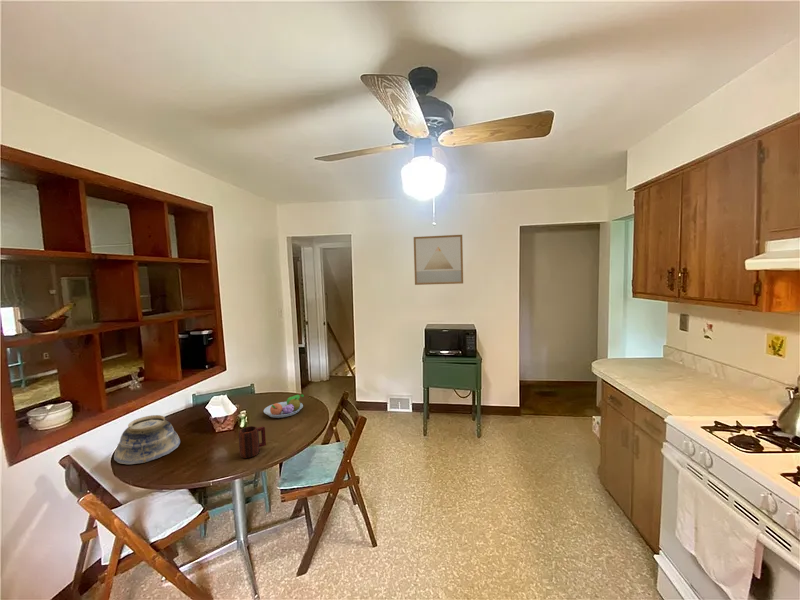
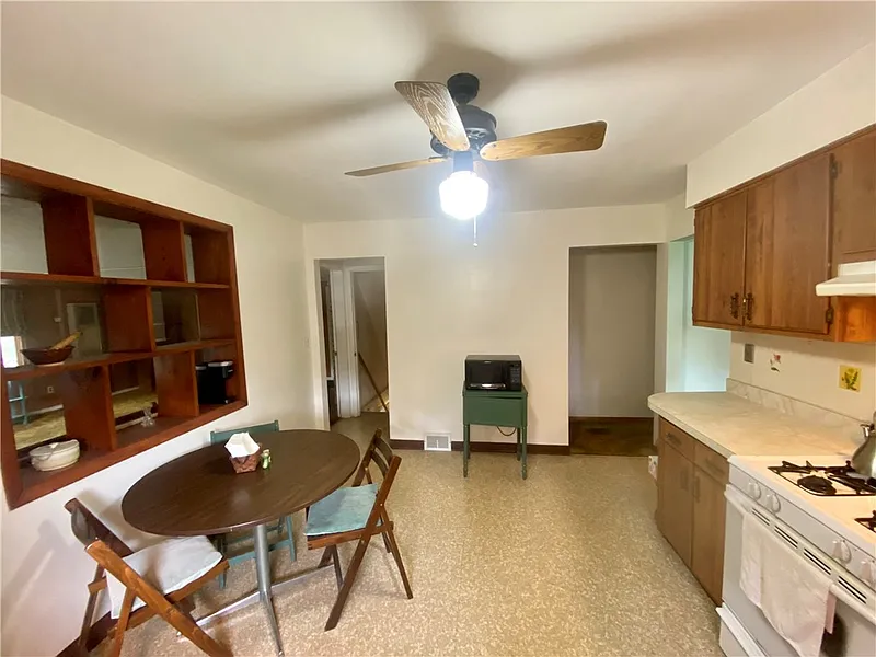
- fruit bowl [263,393,305,419]
- mug [238,425,267,459]
- bowl [113,414,181,465]
- wall art [413,234,464,286]
